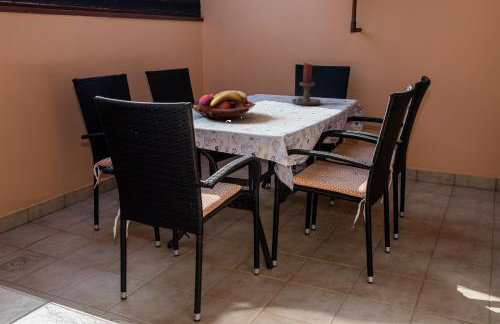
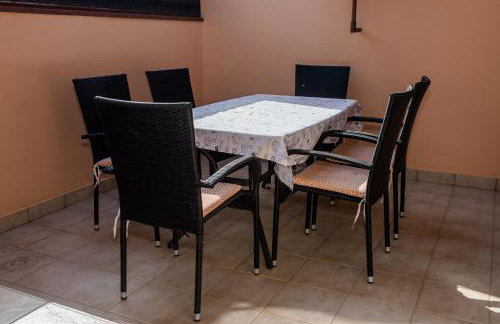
- fruit basket [192,90,257,121]
- candle holder [291,62,322,106]
